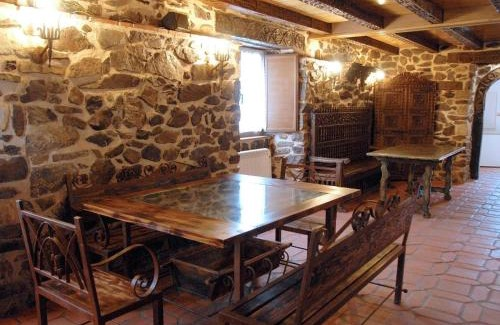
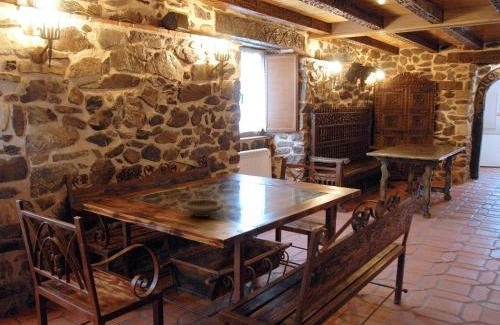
+ bowl [181,199,224,218]
